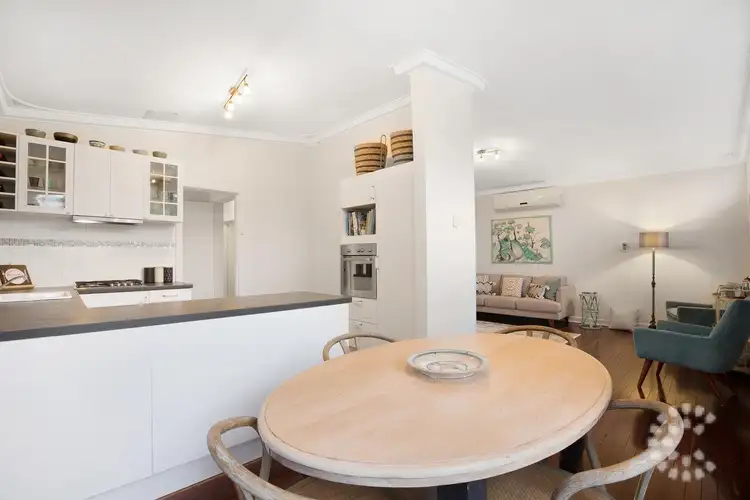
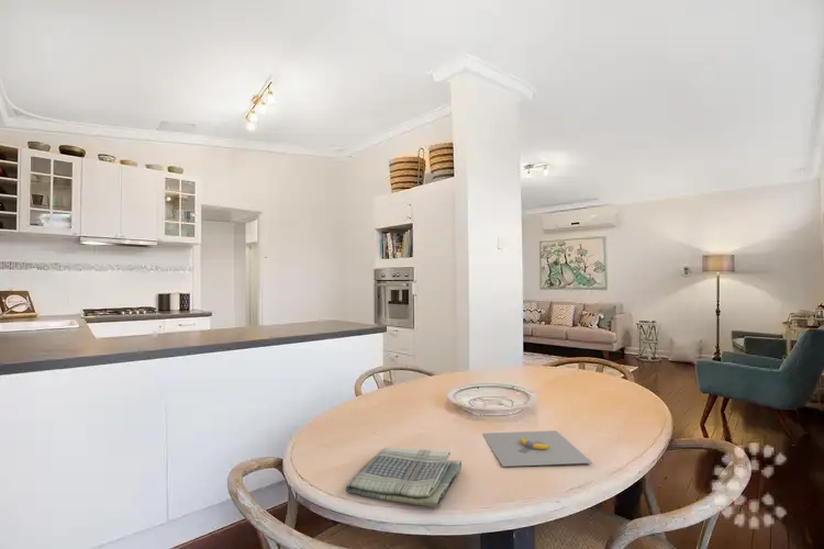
+ dish towel [345,447,463,509]
+ banana [481,429,593,468]
